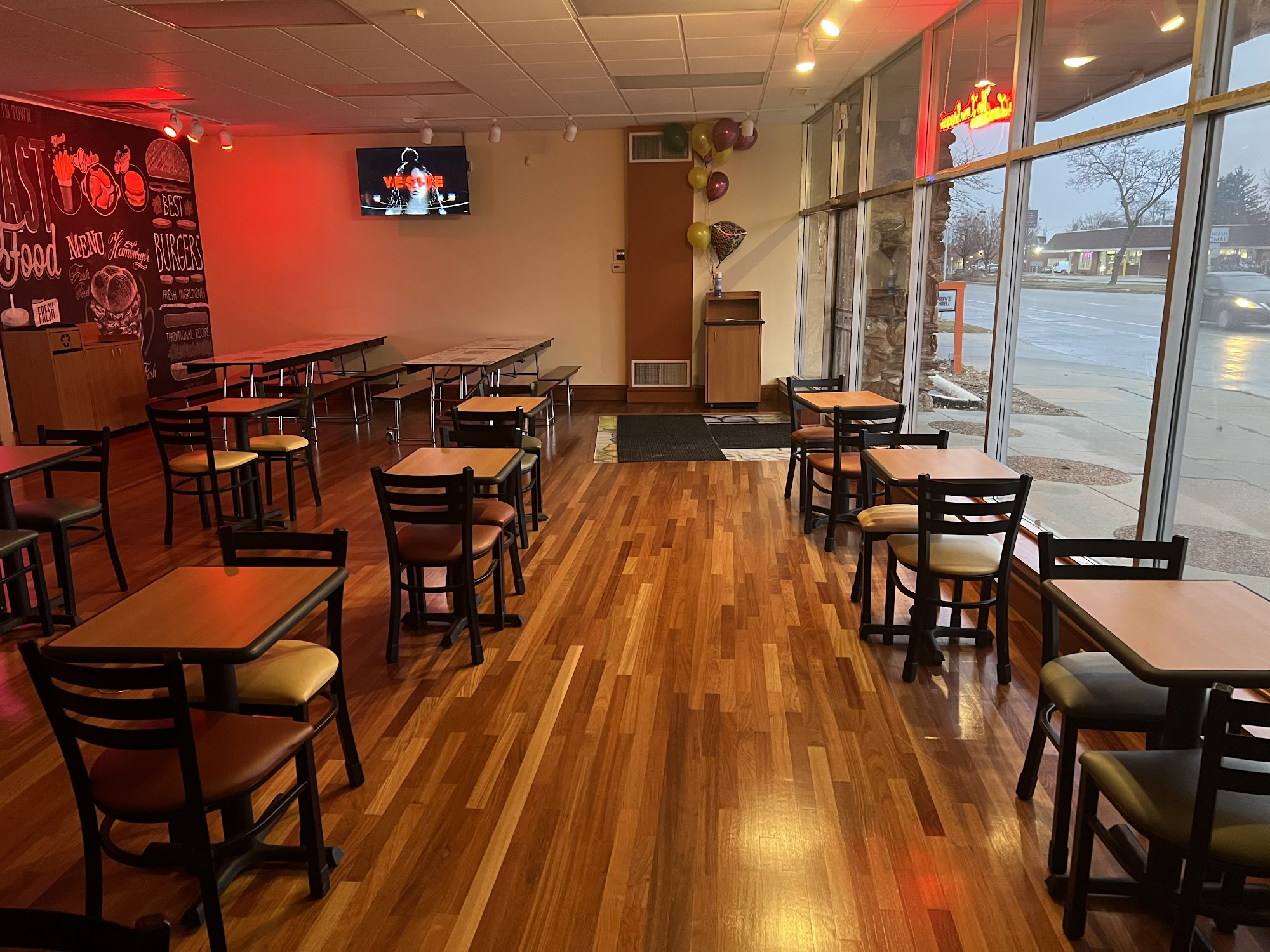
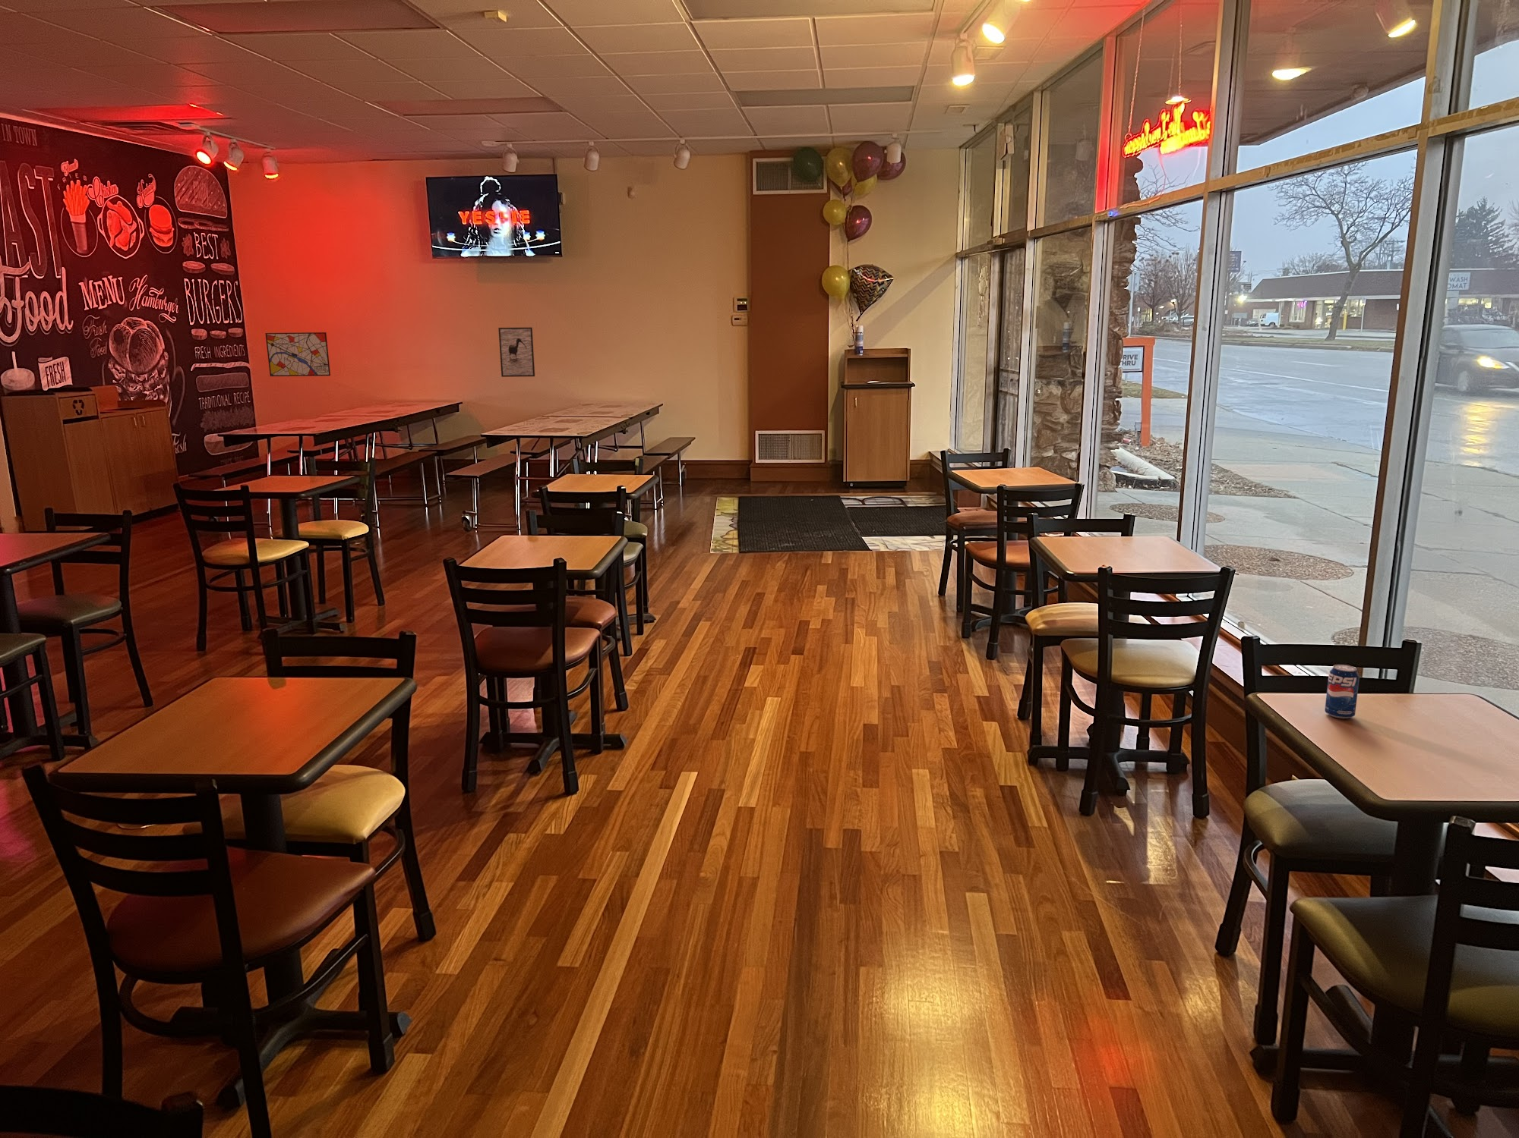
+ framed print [498,328,536,378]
+ beverage can [1324,663,1360,720]
+ wall art [264,331,331,377]
